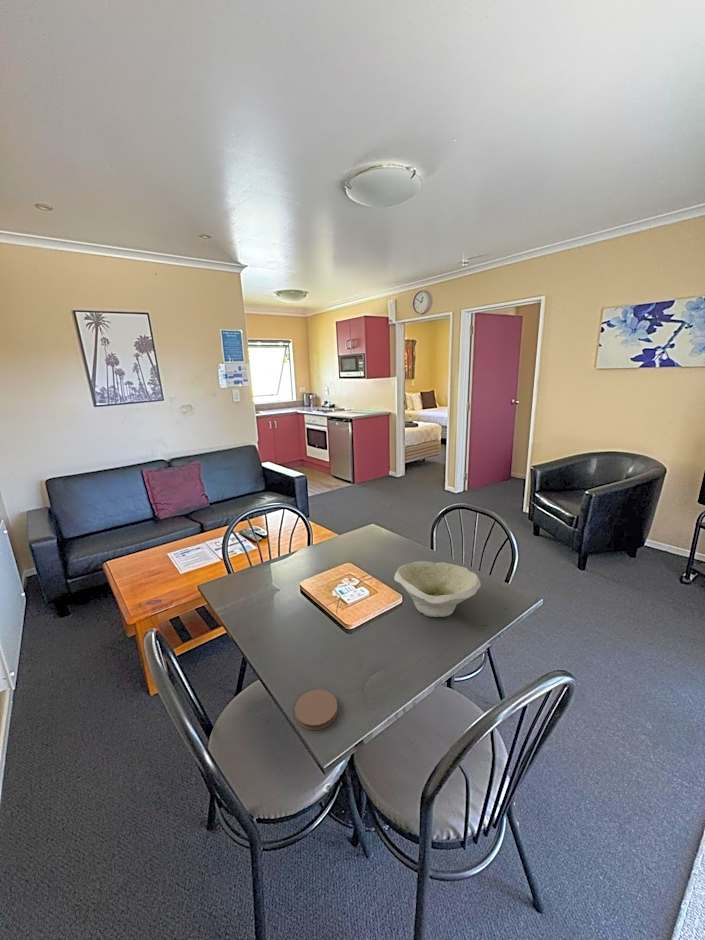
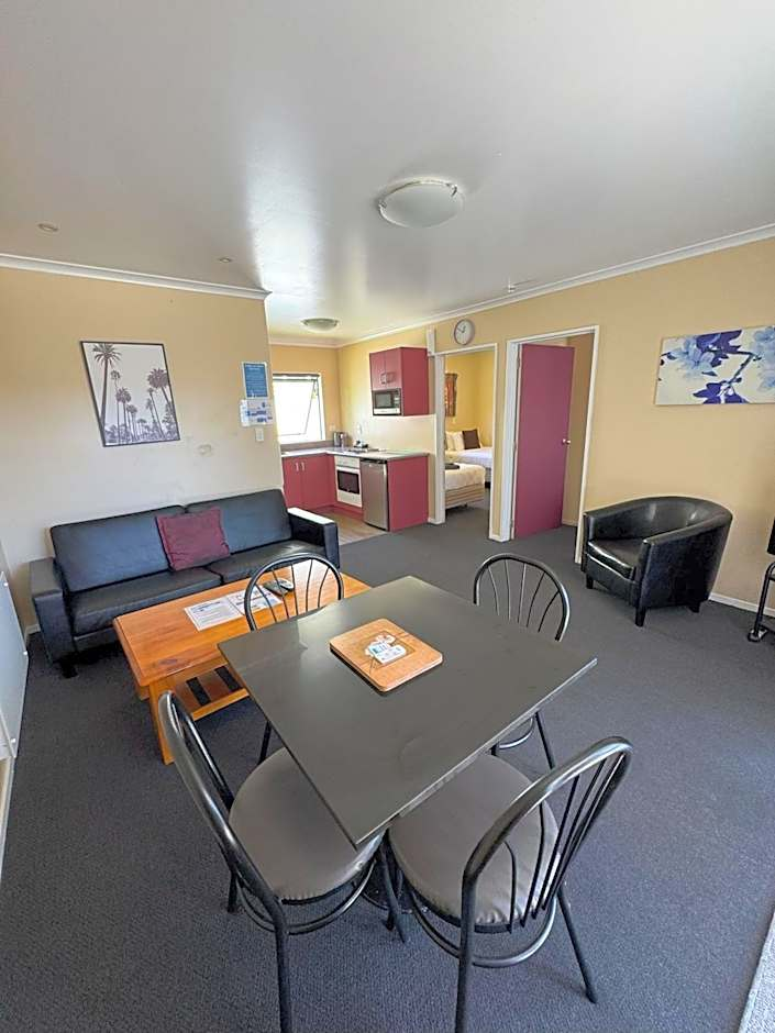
- bowl [393,561,482,618]
- coaster [294,689,339,731]
